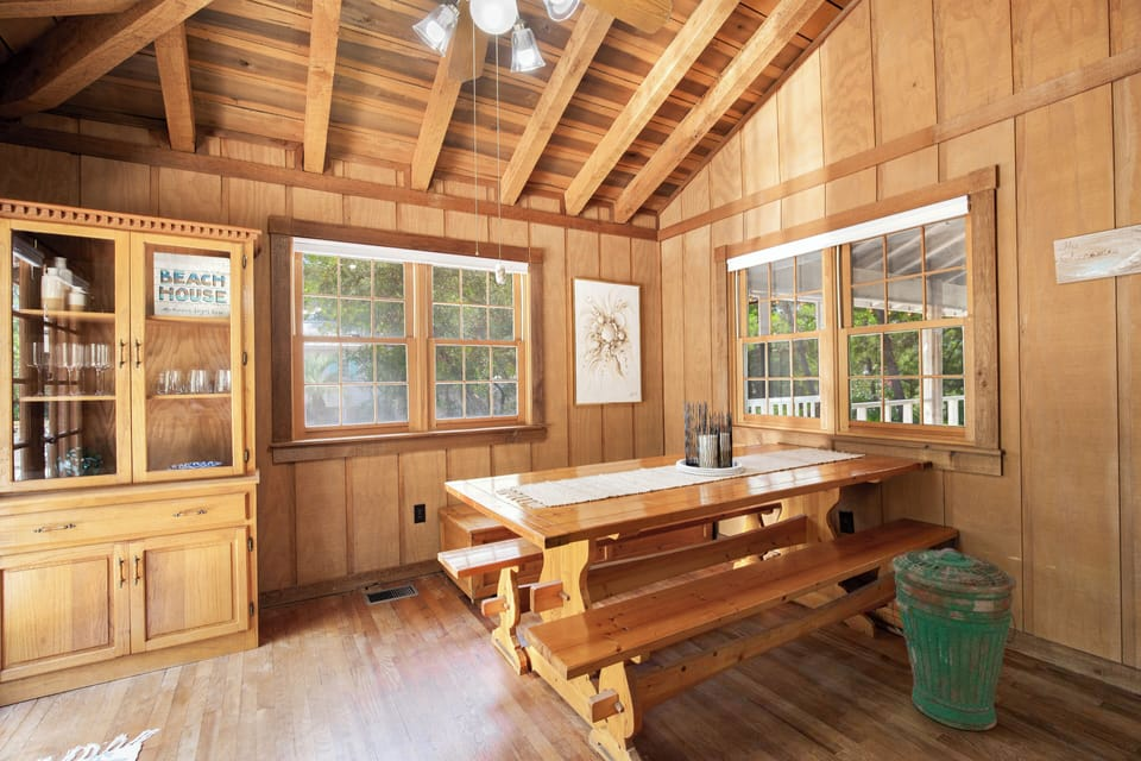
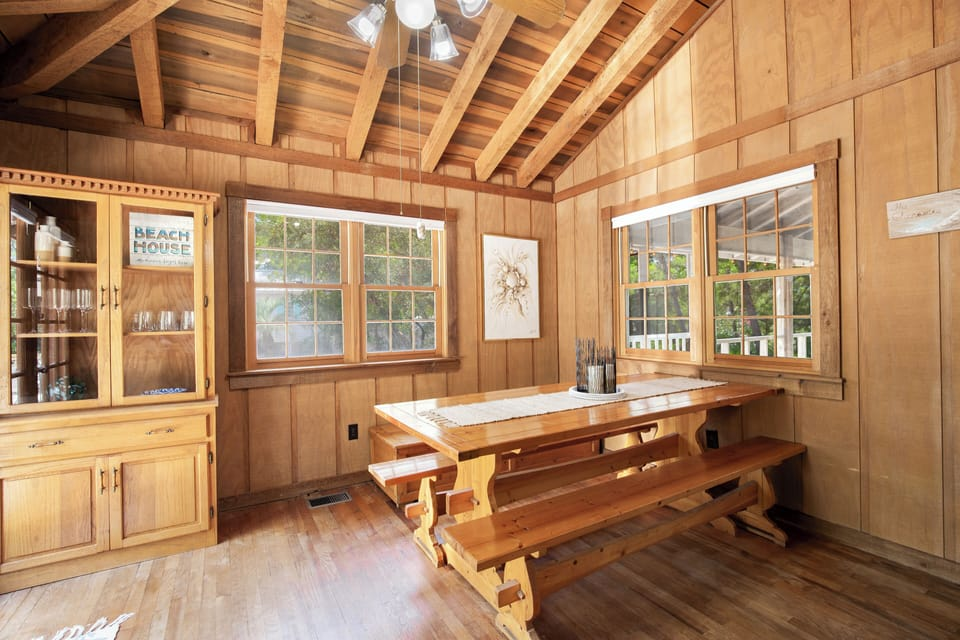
- trash can [890,547,1017,732]
